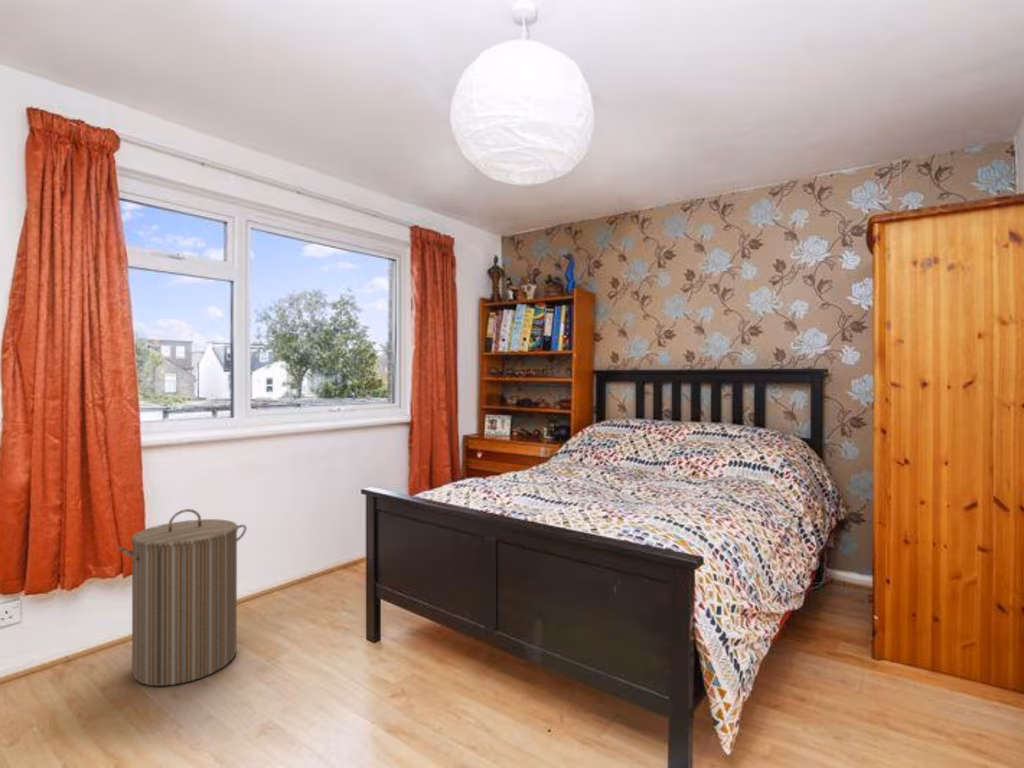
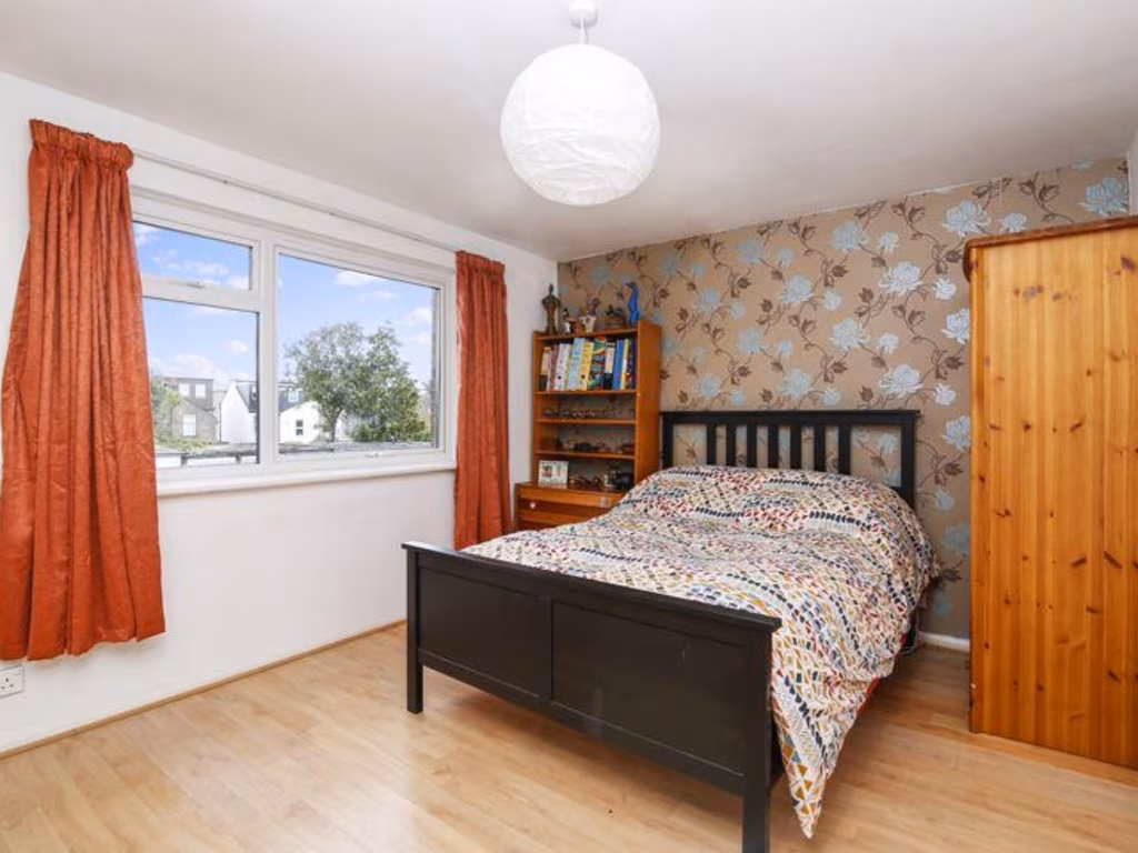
- laundry hamper [117,508,248,687]
